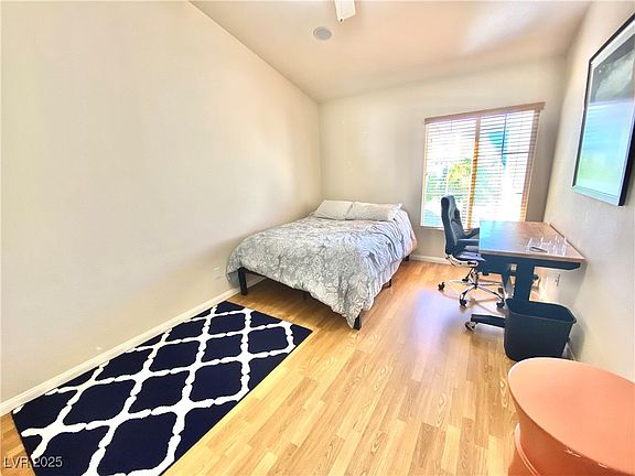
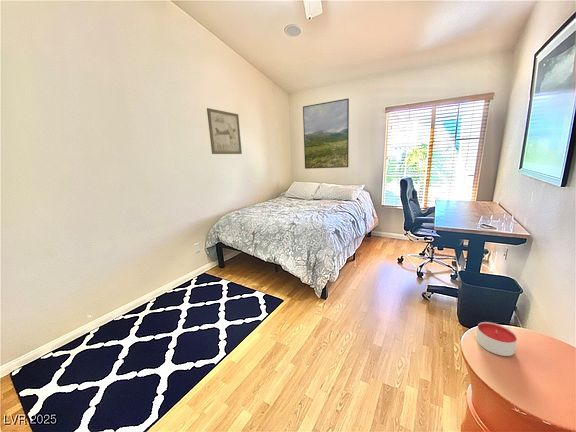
+ candle [475,321,518,357]
+ wall art [206,107,243,155]
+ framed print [302,97,350,170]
